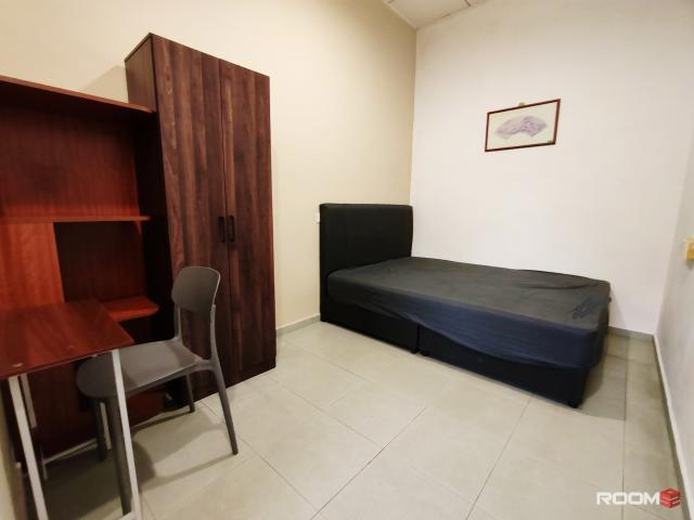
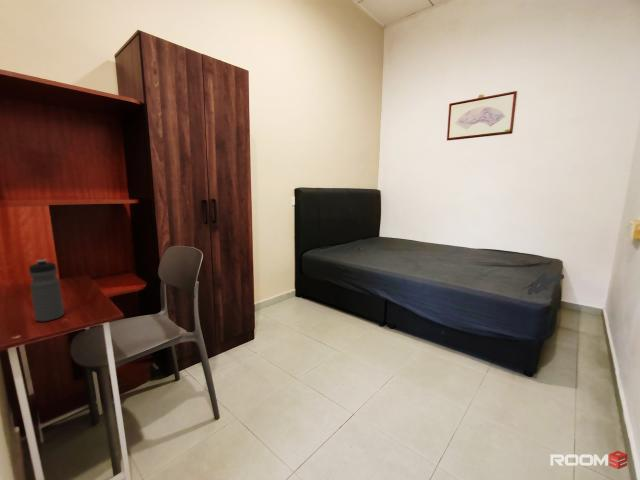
+ water bottle [28,258,65,323]
